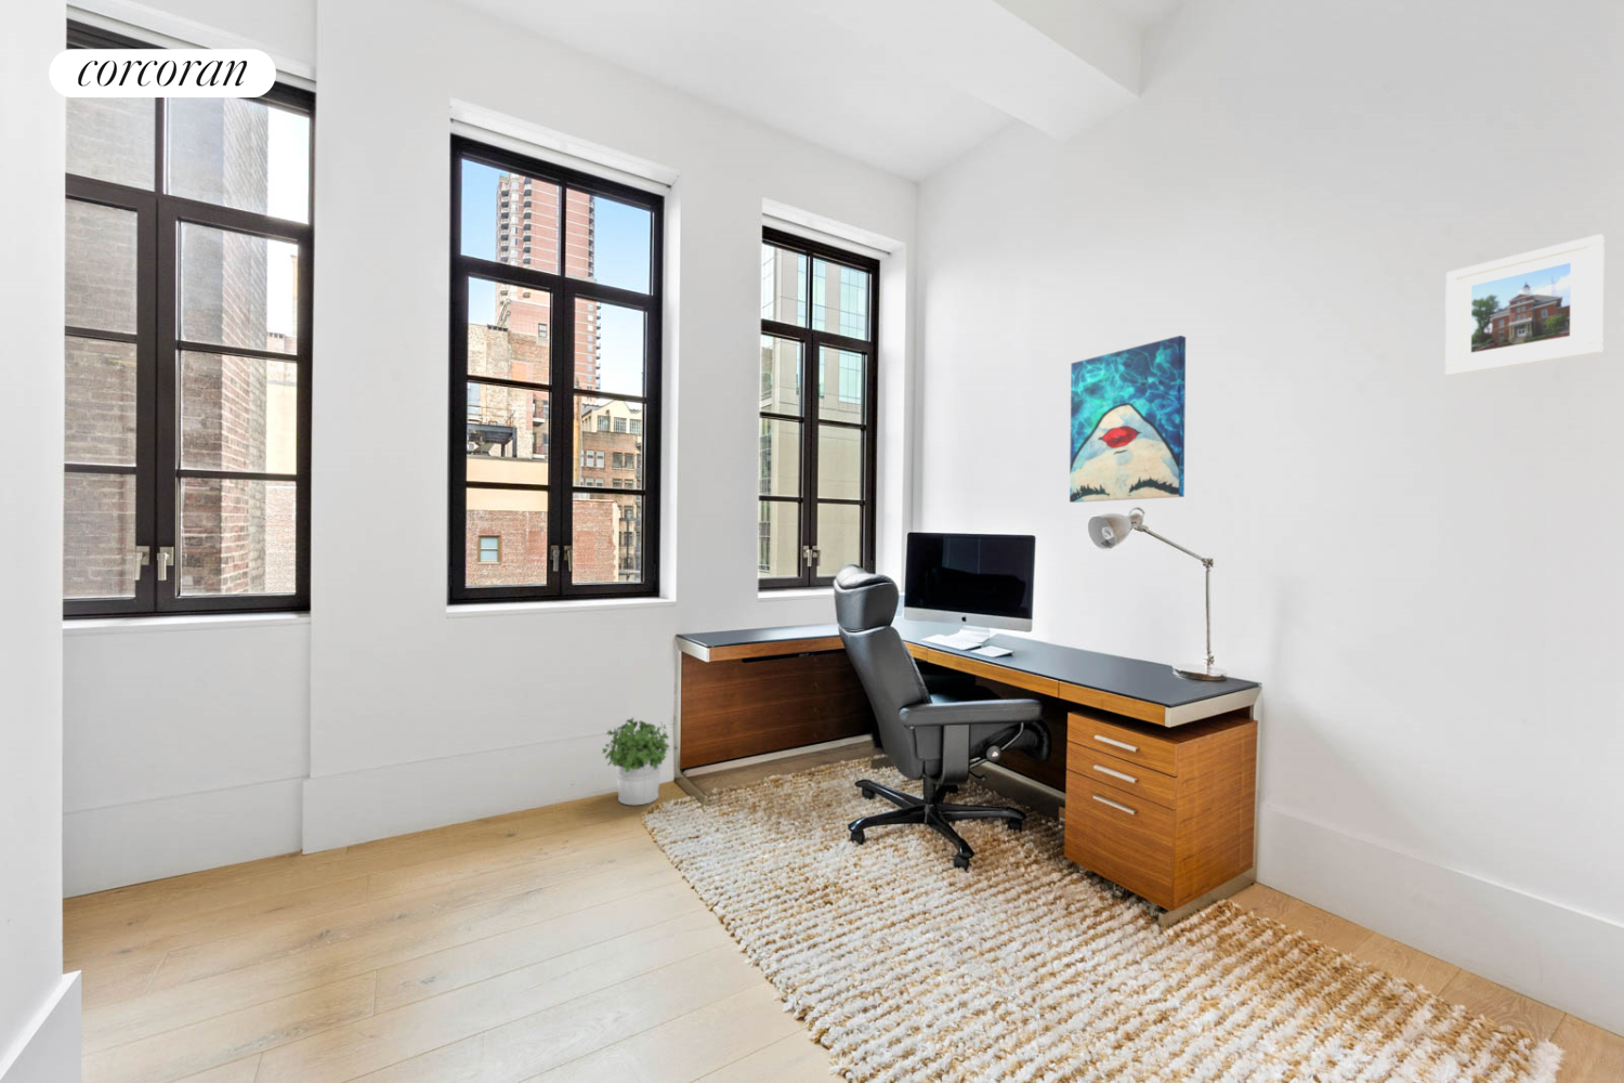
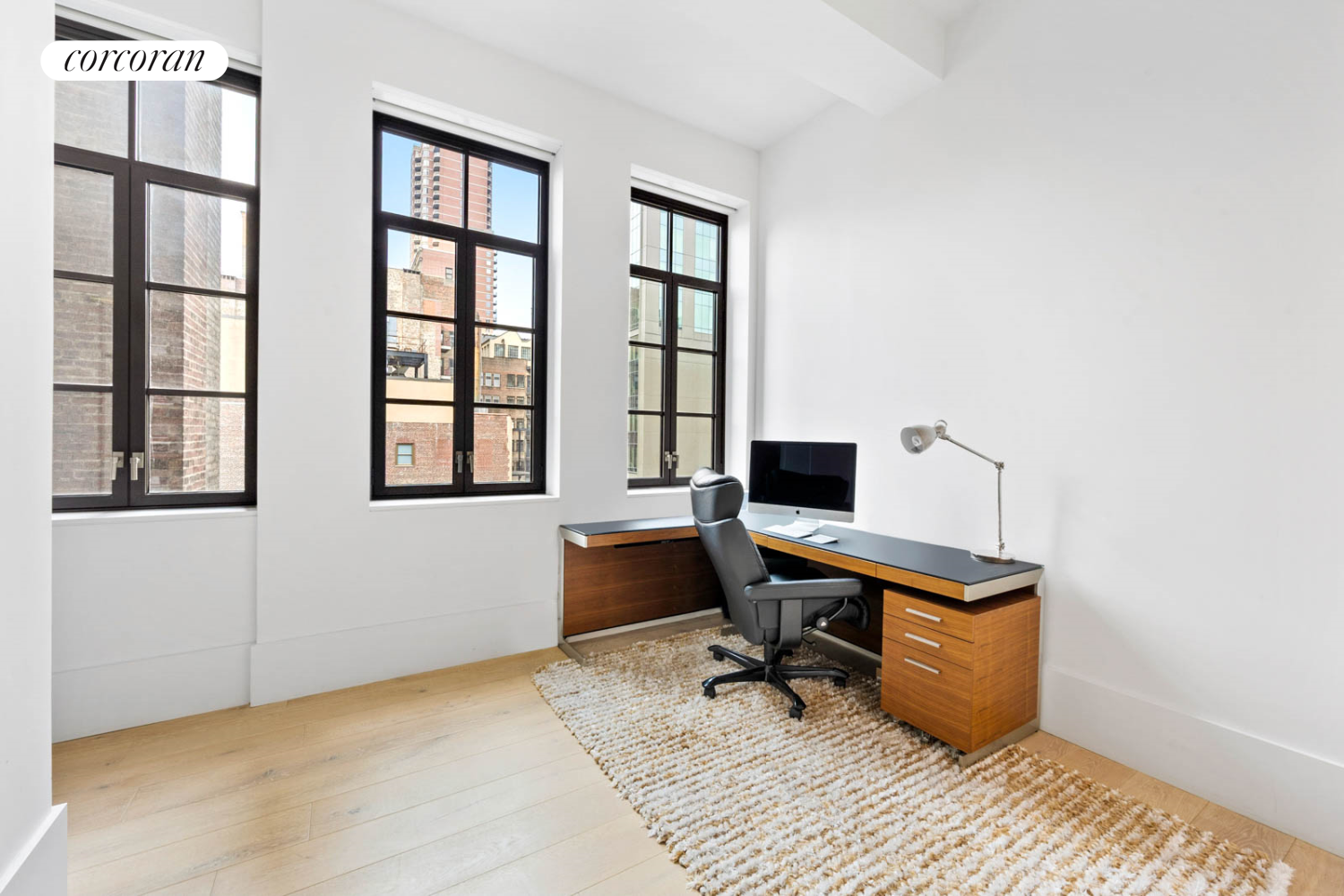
- wall art [1068,335,1187,504]
- potted plant [601,717,672,806]
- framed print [1444,233,1606,377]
